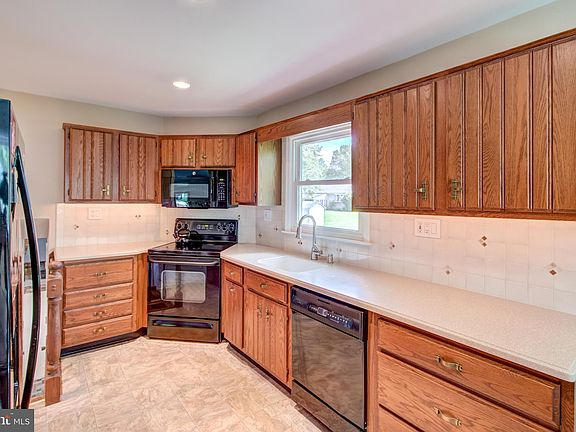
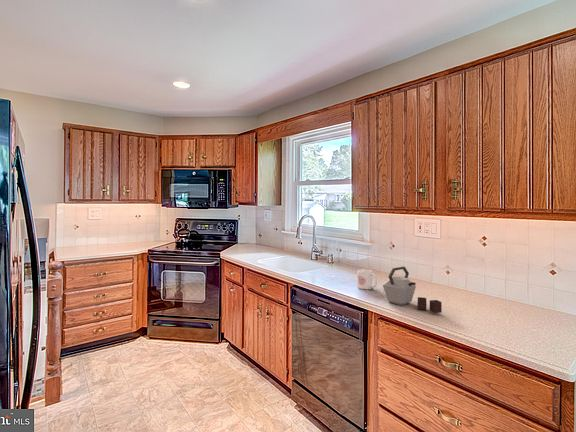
+ kettle [382,266,443,314]
+ mug [357,269,378,290]
